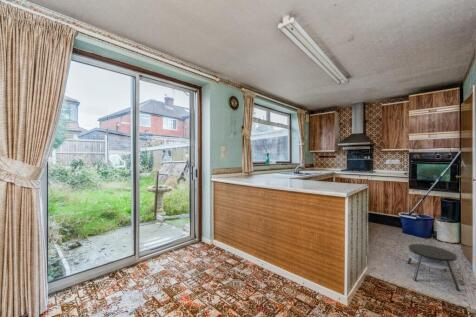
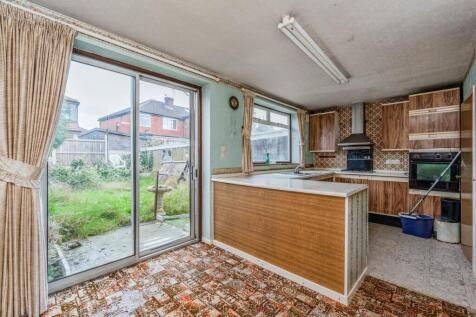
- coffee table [406,243,461,292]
